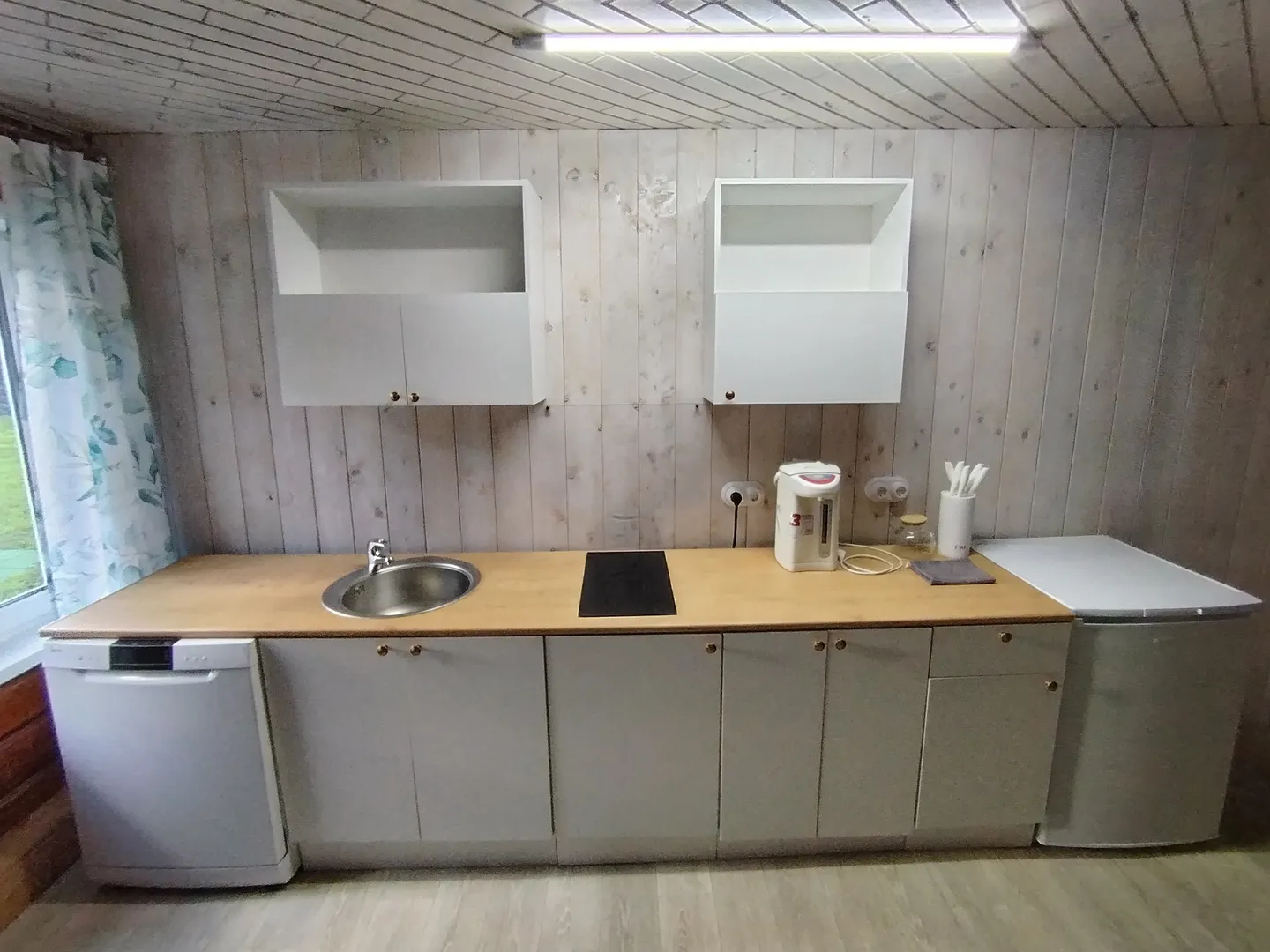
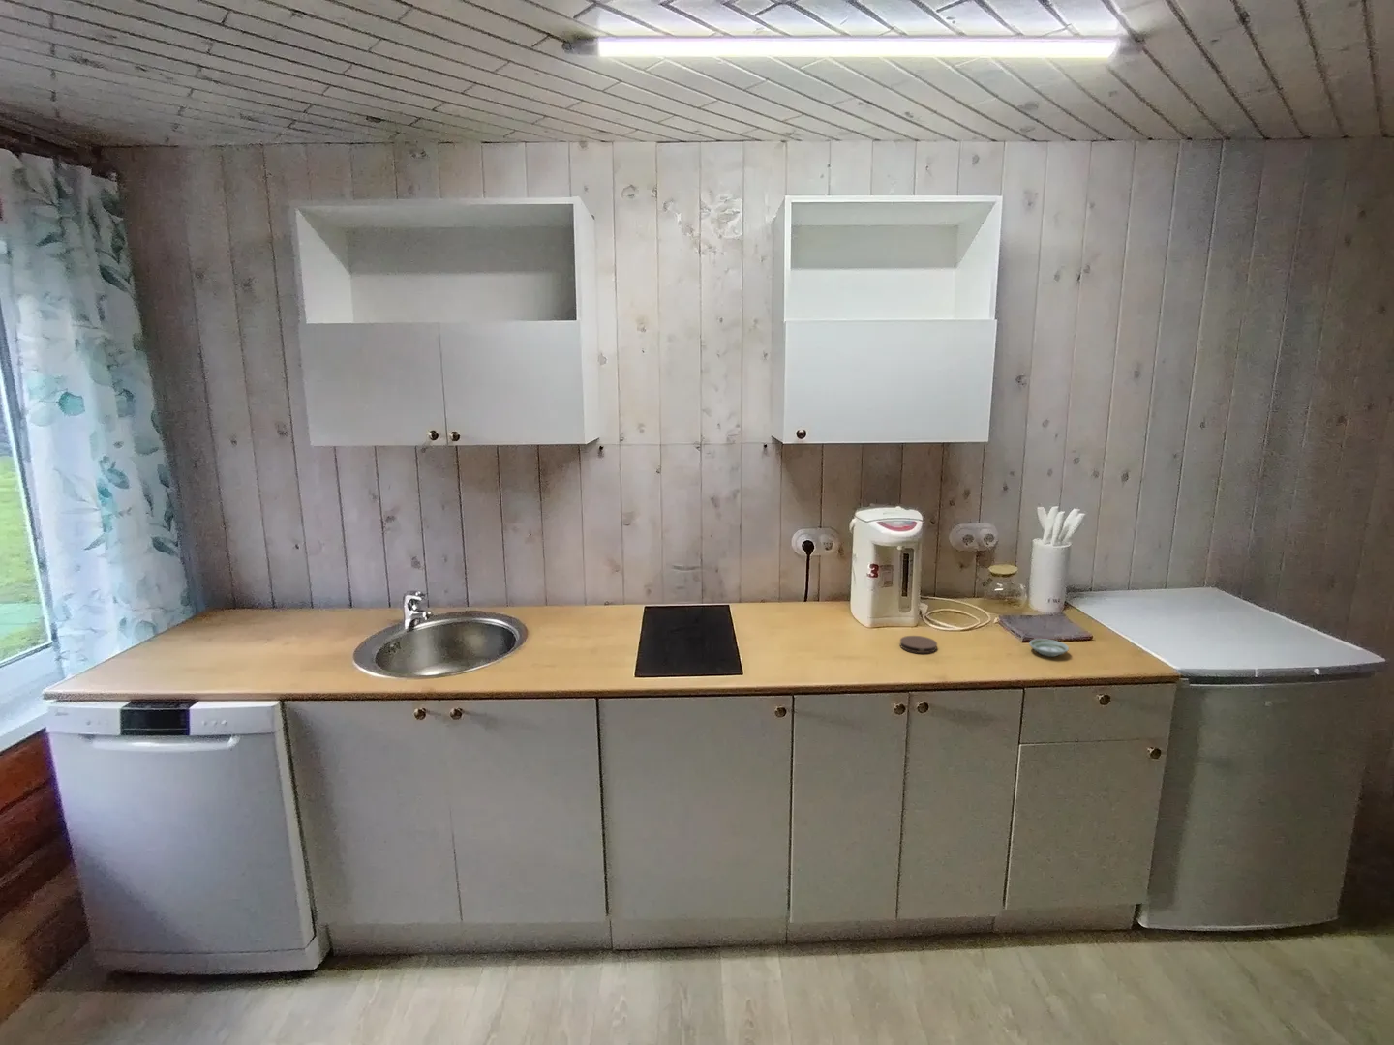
+ saucer [1028,638,1070,658]
+ coaster [899,634,938,654]
